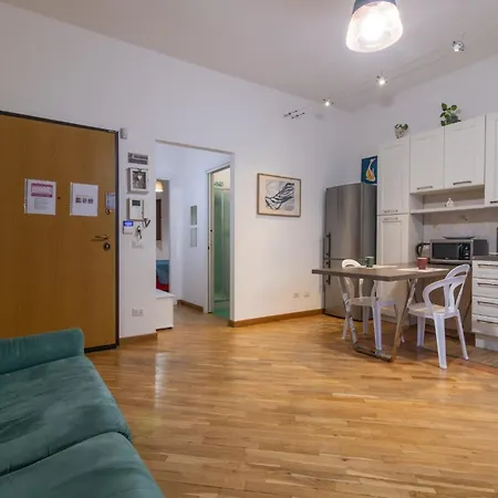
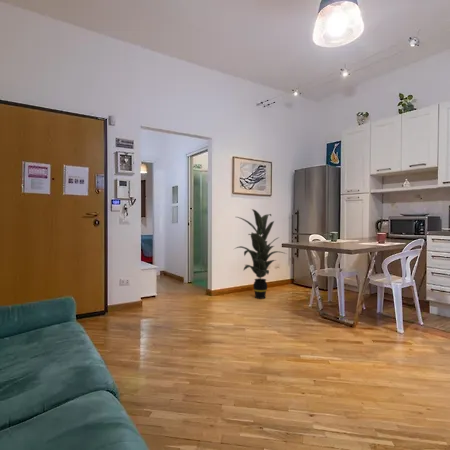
+ indoor plant [234,208,287,300]
